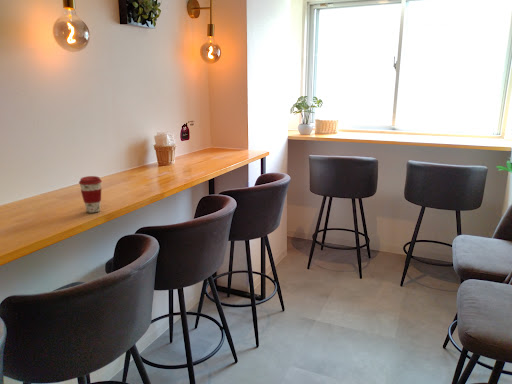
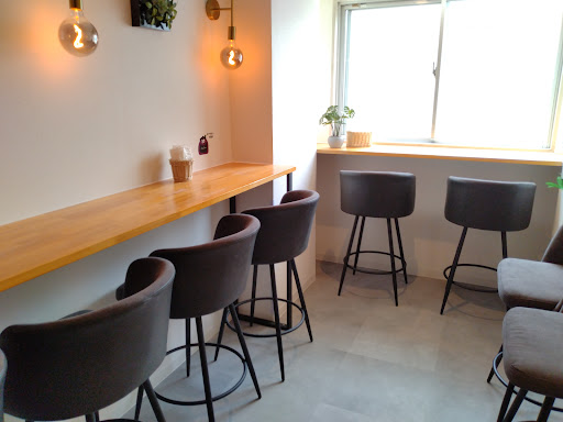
- coffee cup [78,175,103,214]
